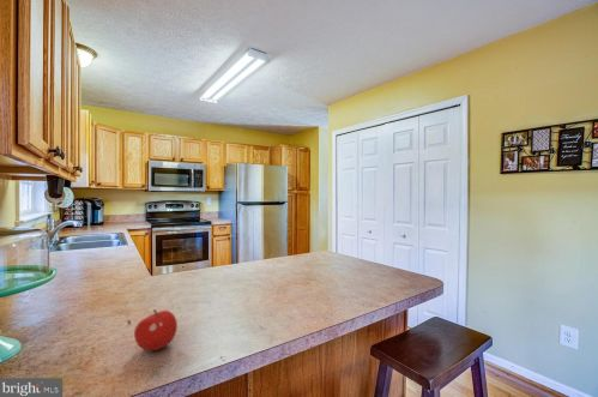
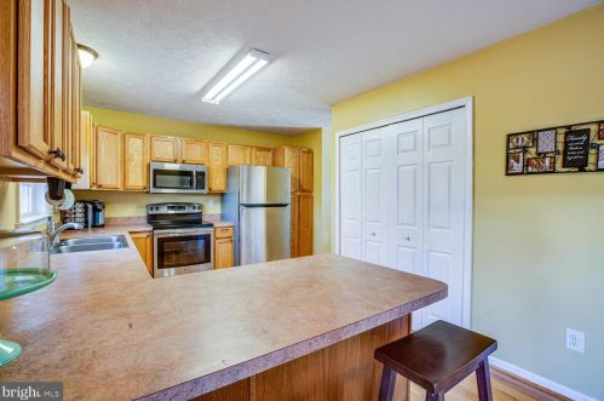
- fruit [133,308,179,351]
